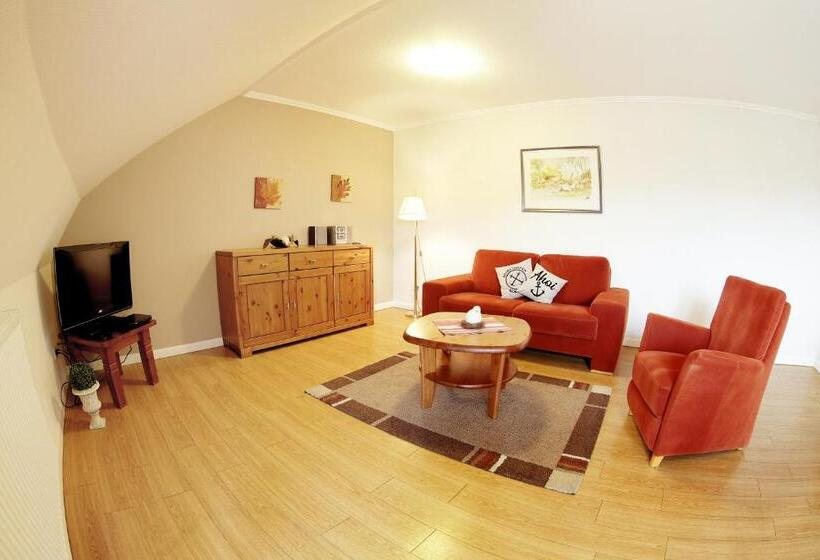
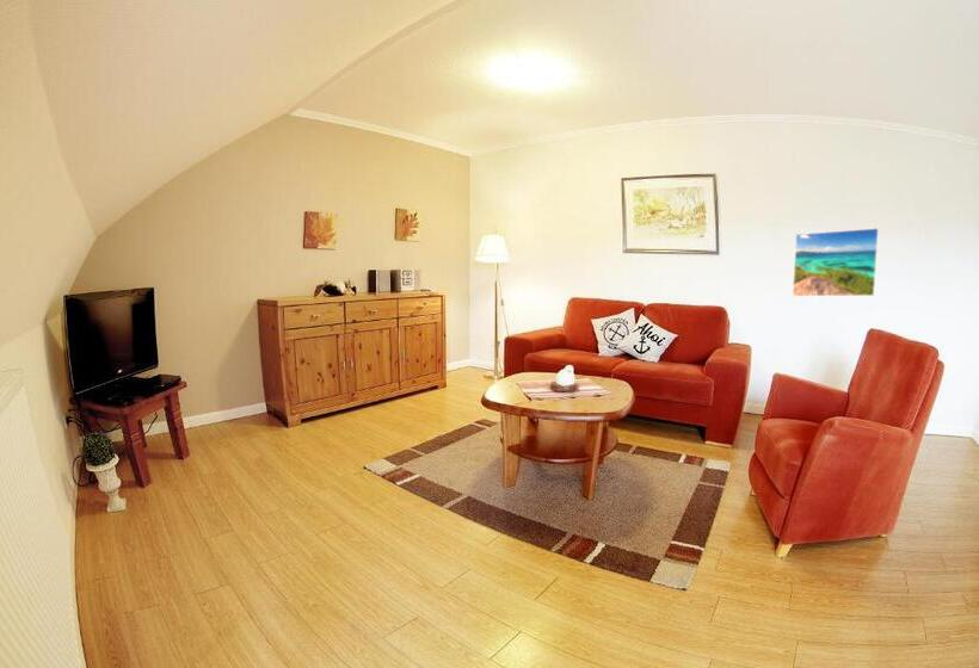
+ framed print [792,227,880,297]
